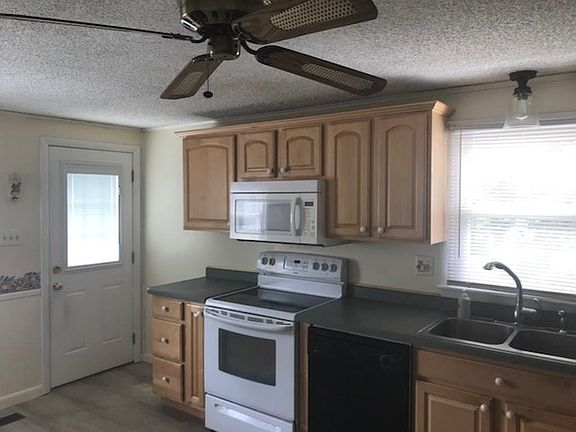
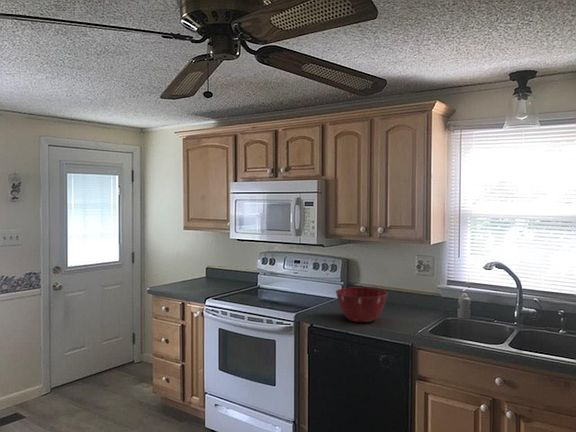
+ mixing bowl [335,286,389,323]
